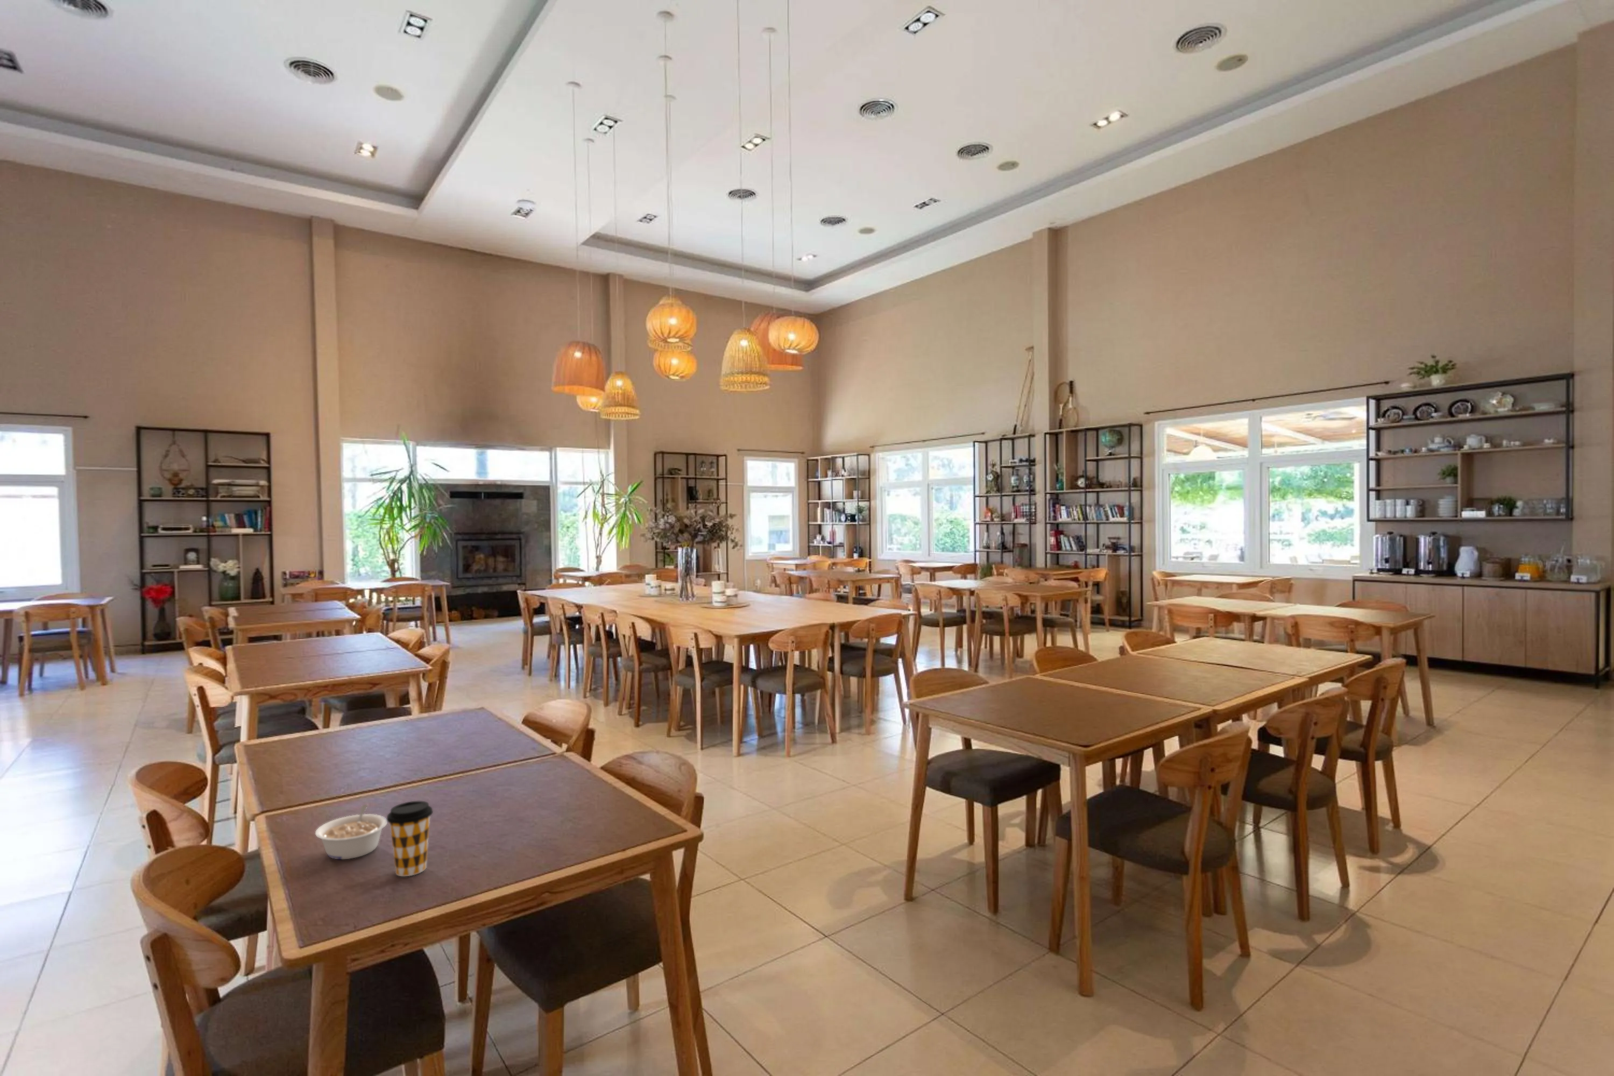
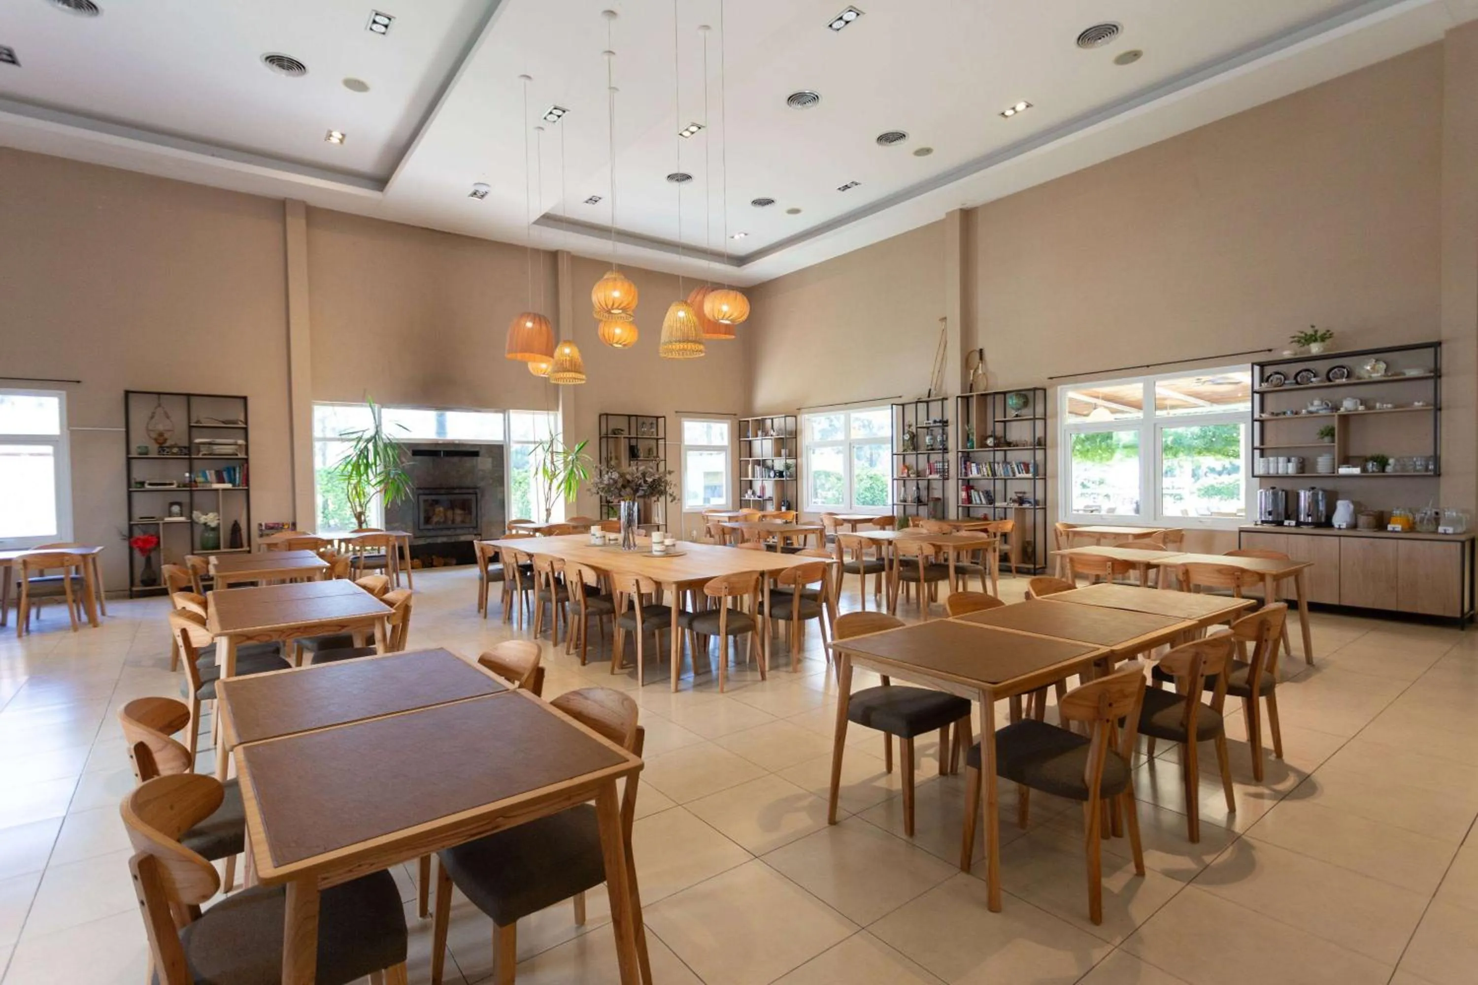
- coffee cup [387,801,434,877]
- legume [315,803,388,860]
